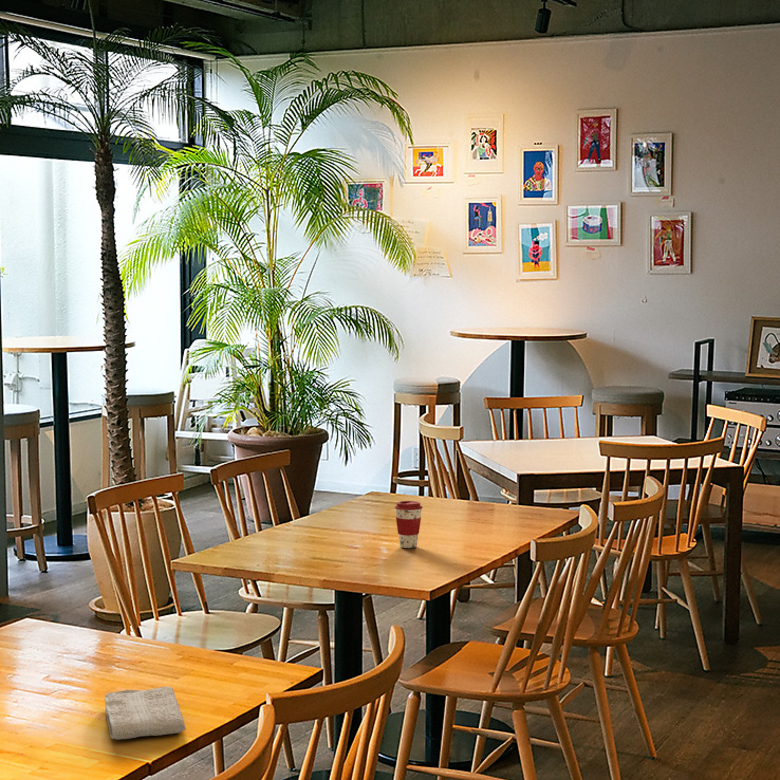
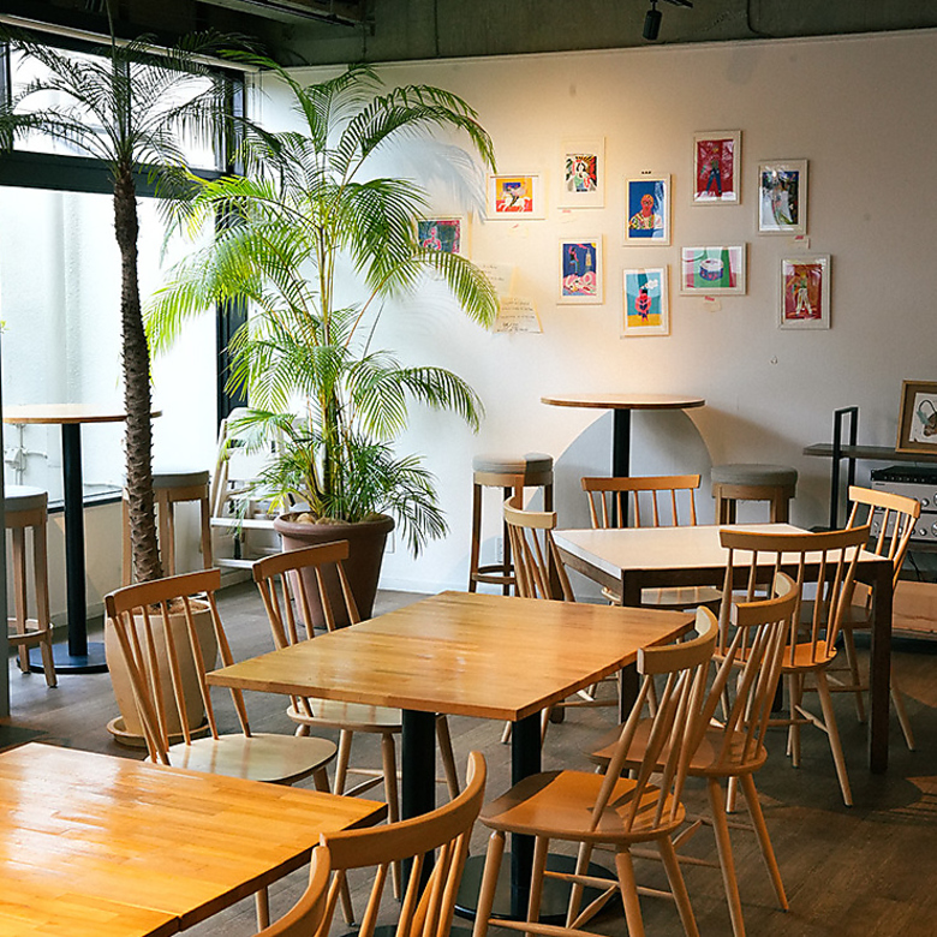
- coffee cup [394,500,424,549]
- washcloth [104,686,187,740]
